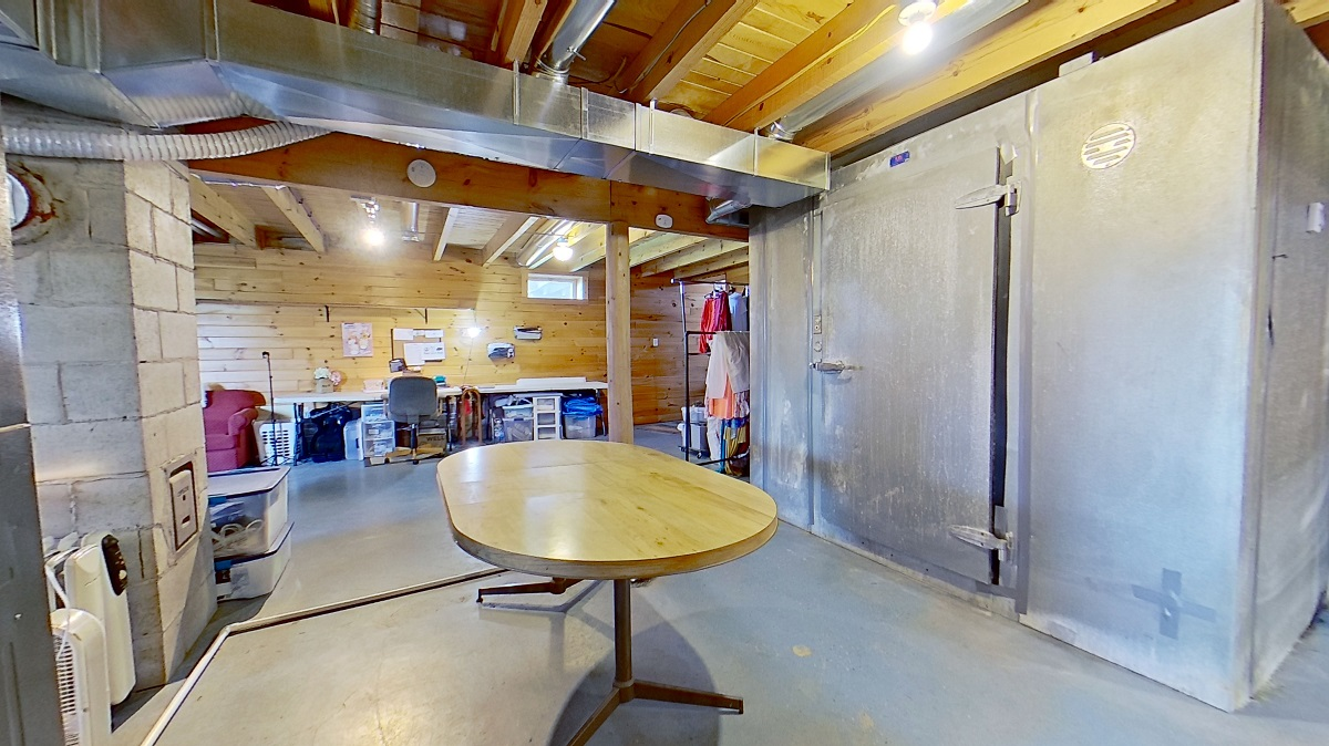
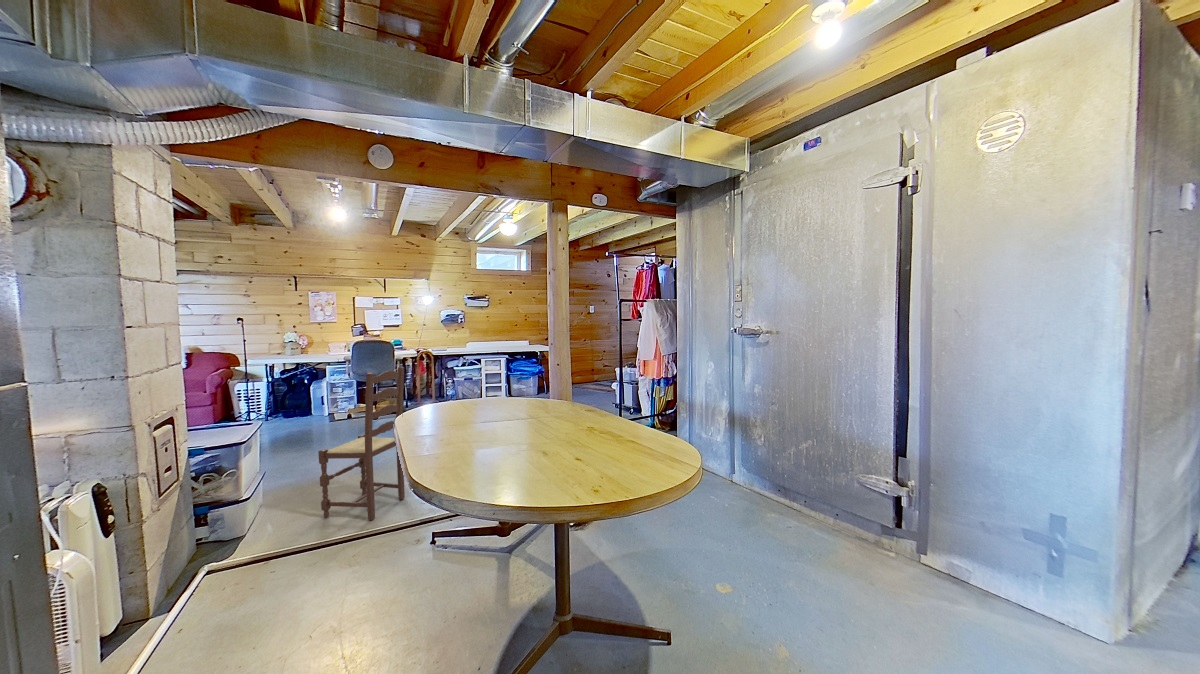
+ dining chair [317,366,406,521]
